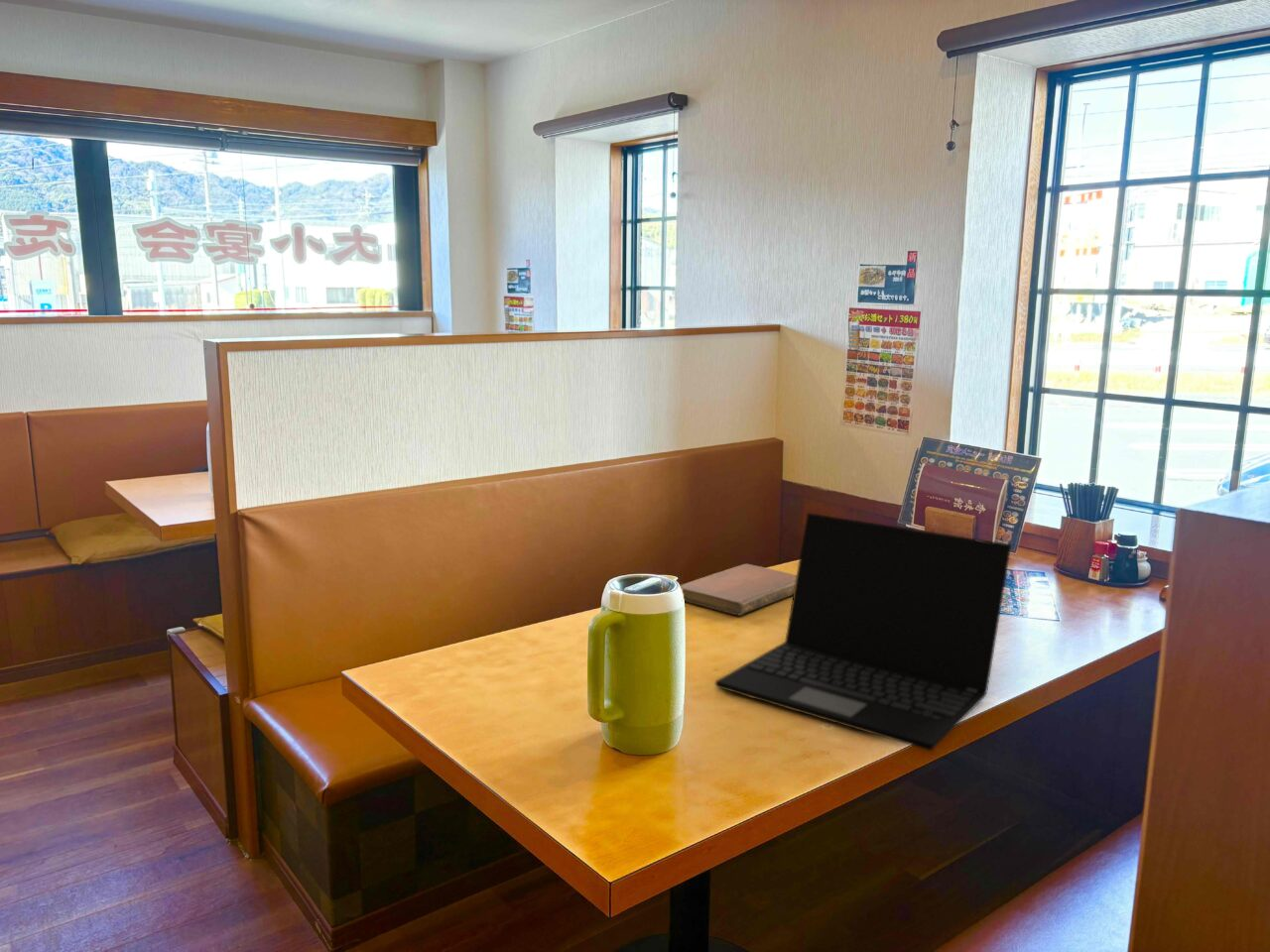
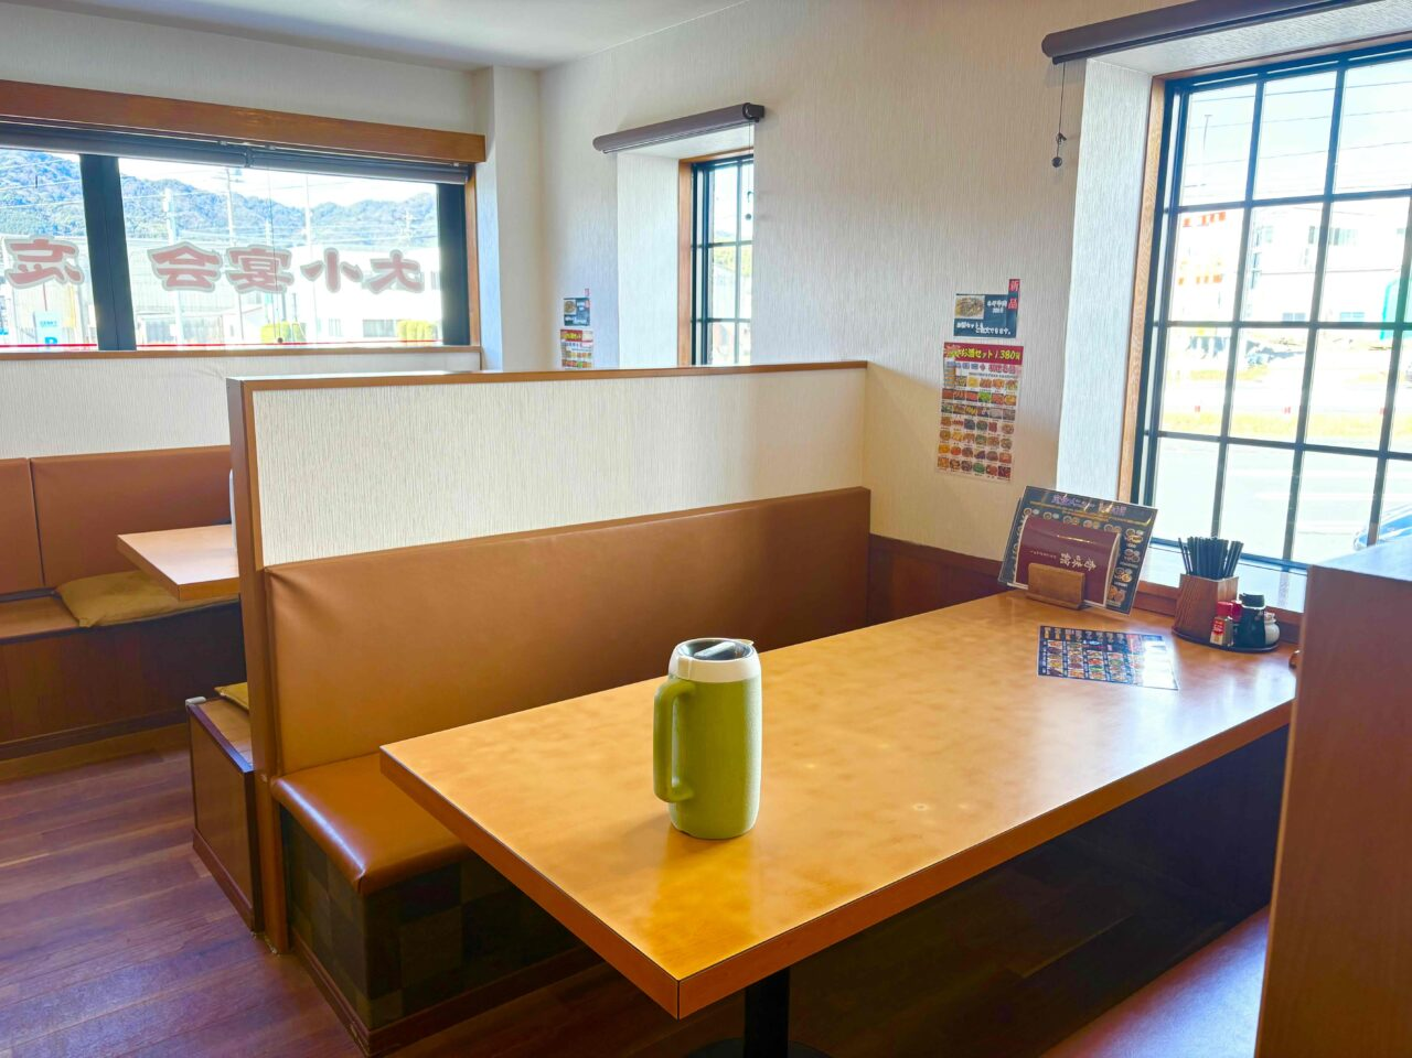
- laptop [714,512,1012,752]
- notebook [680,563,797,617]
